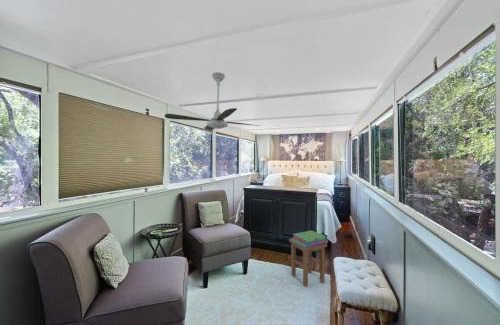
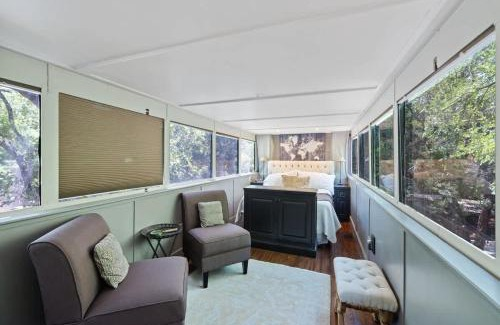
- ceiling fan [164,71,260,131]
- stack of books [291,230,328,248]
- stool [288,238,328,288]
